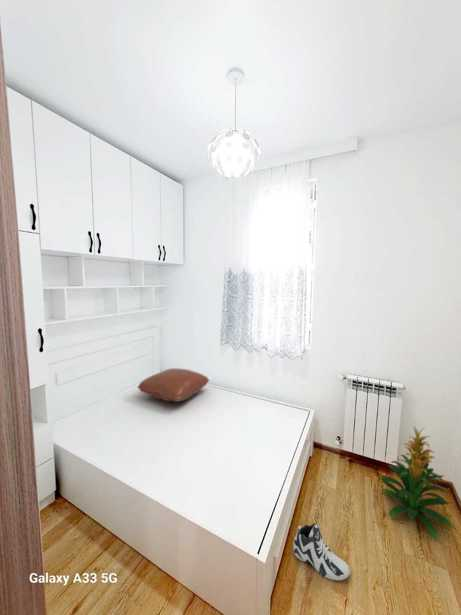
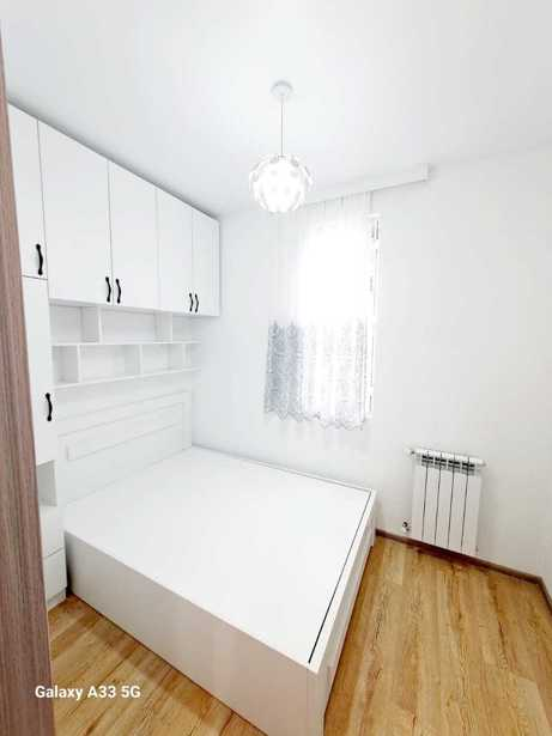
- pillow [136,367,210,403]
- sneaker [292,522,351,582]
- indoor plant [379,426,455,539]
